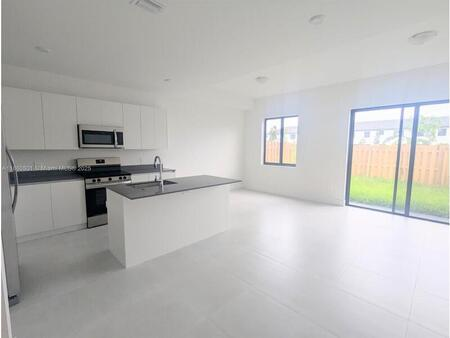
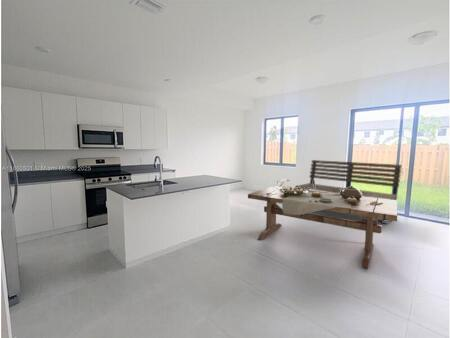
+ bench [295,159,403,224]
+ dining table [247,179,398,269]
